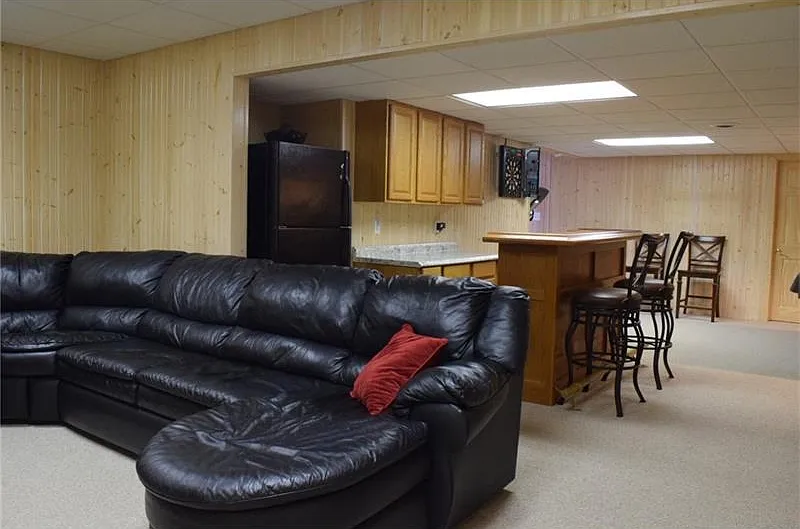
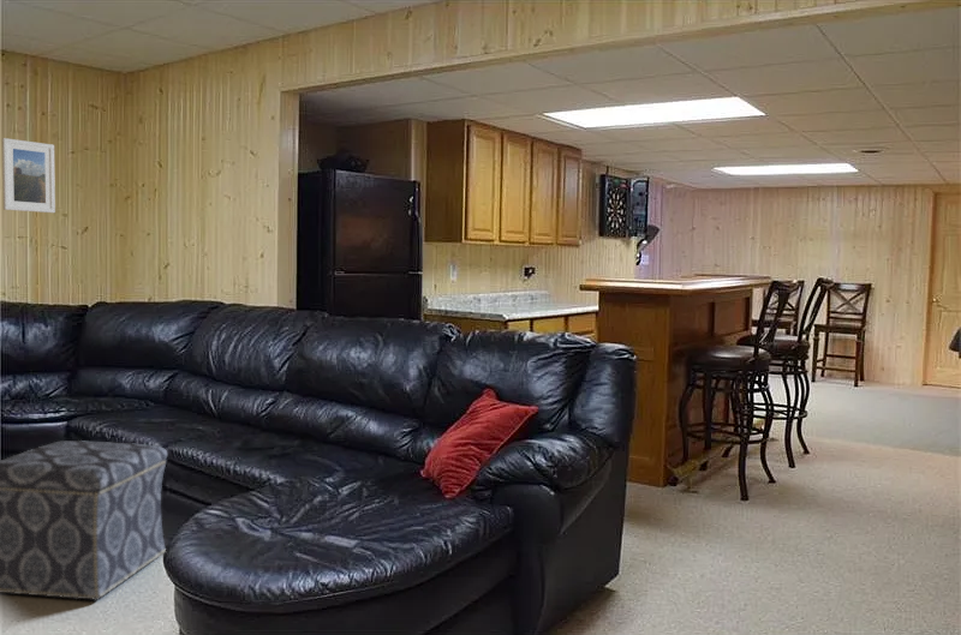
+ ottoman [0,439,168,603]
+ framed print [1,137,56,214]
